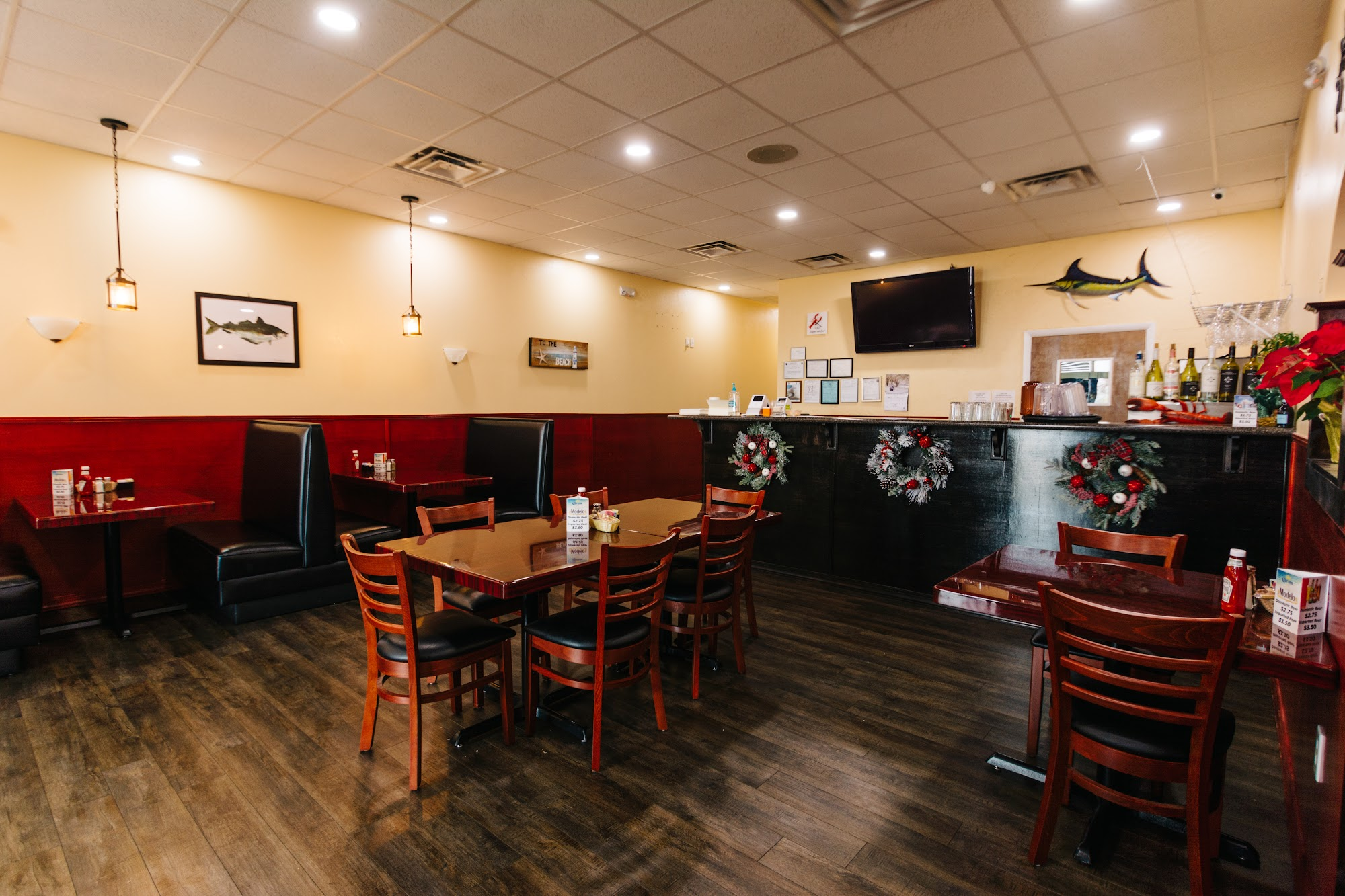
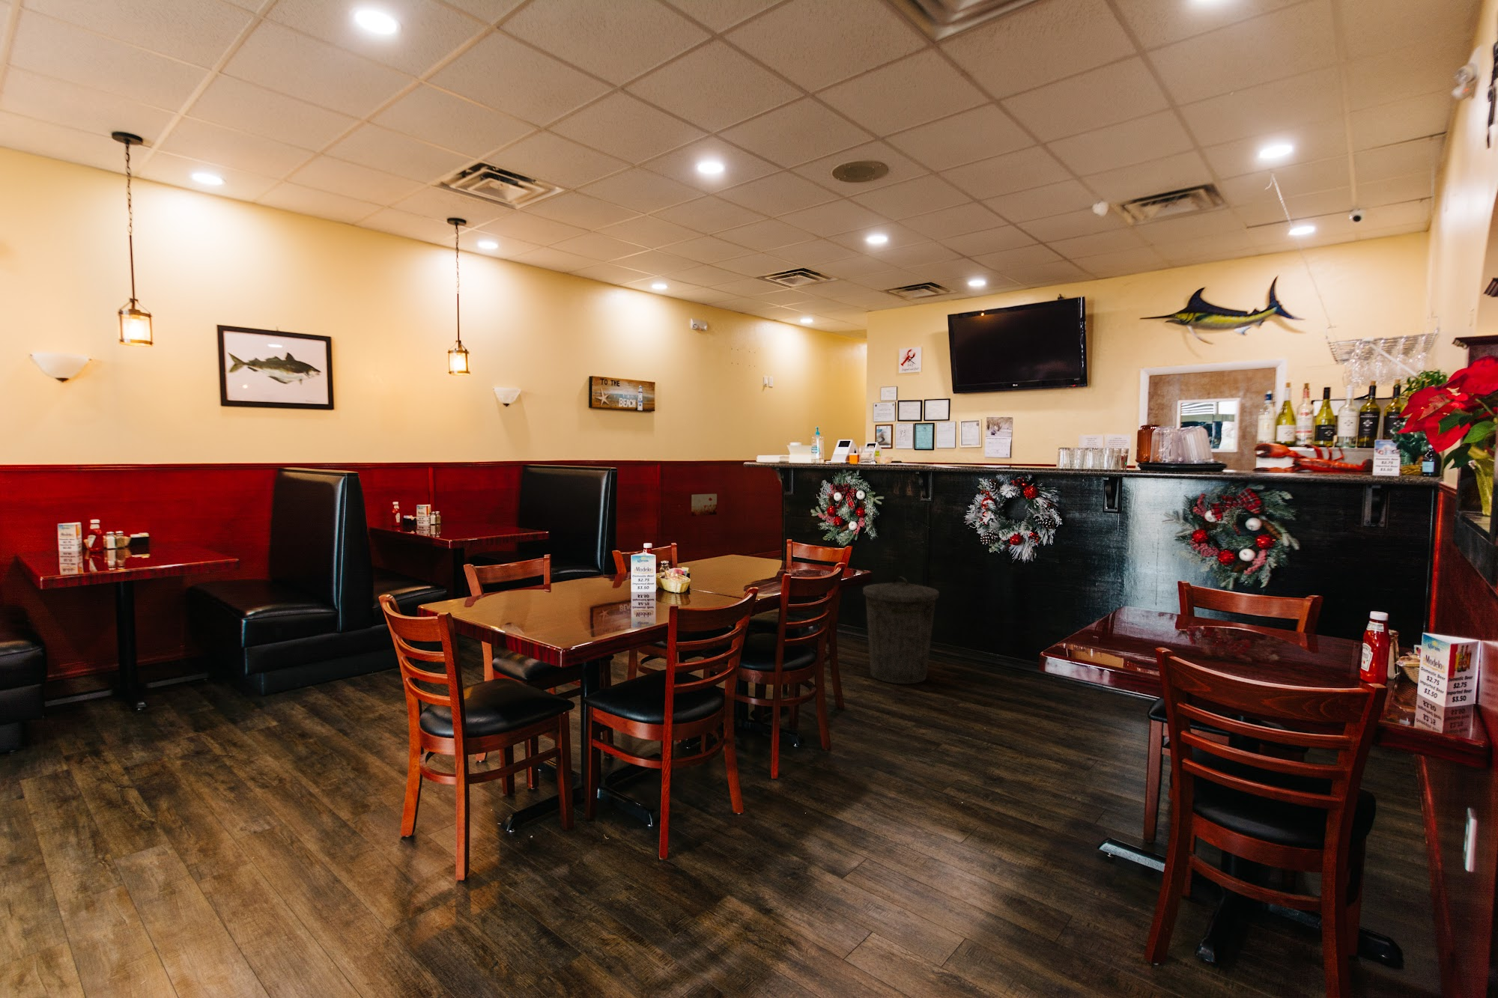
+ trash can [862,577,940,684]
+ wall art [691,493,717,517]
